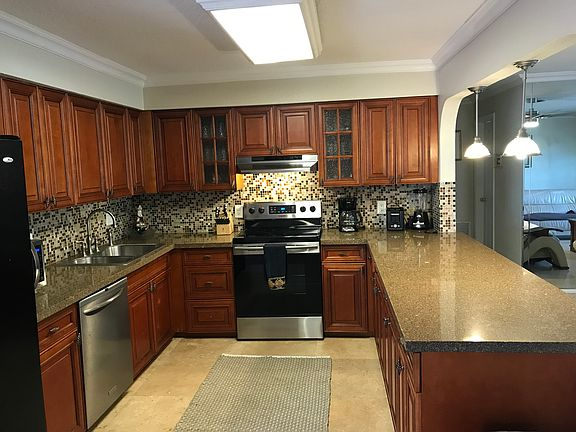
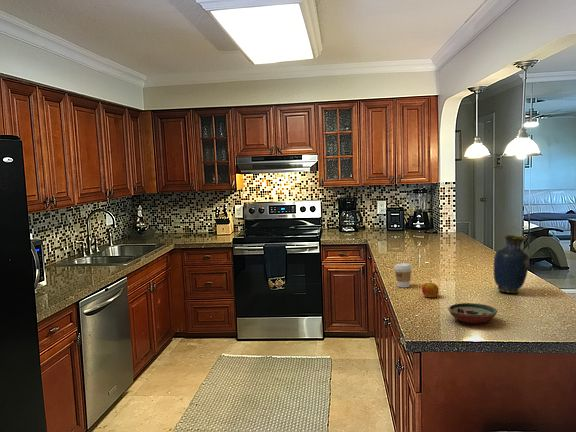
+ decorative bowl [447,302,499,325]
+ apple [421,280,440,298]
+ coffee cup [394,262,412,288]
+ vase [493,234,530,294]
